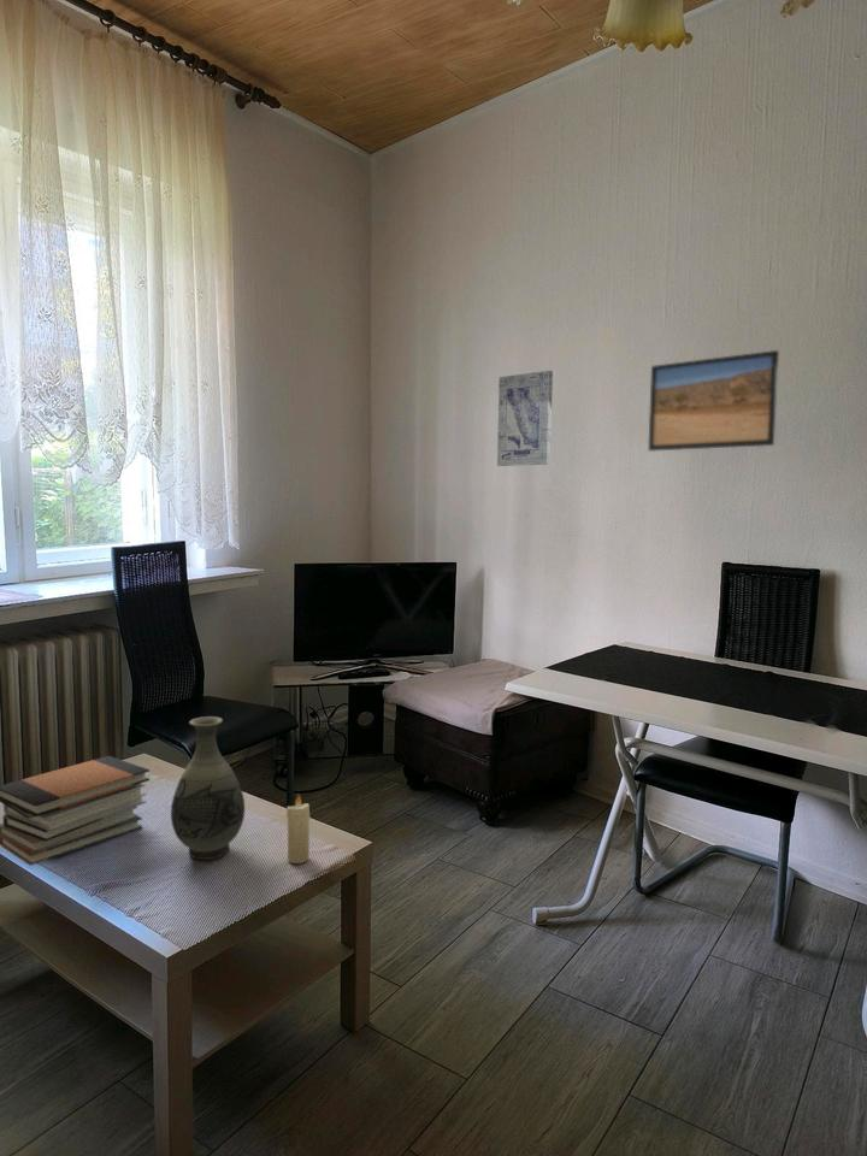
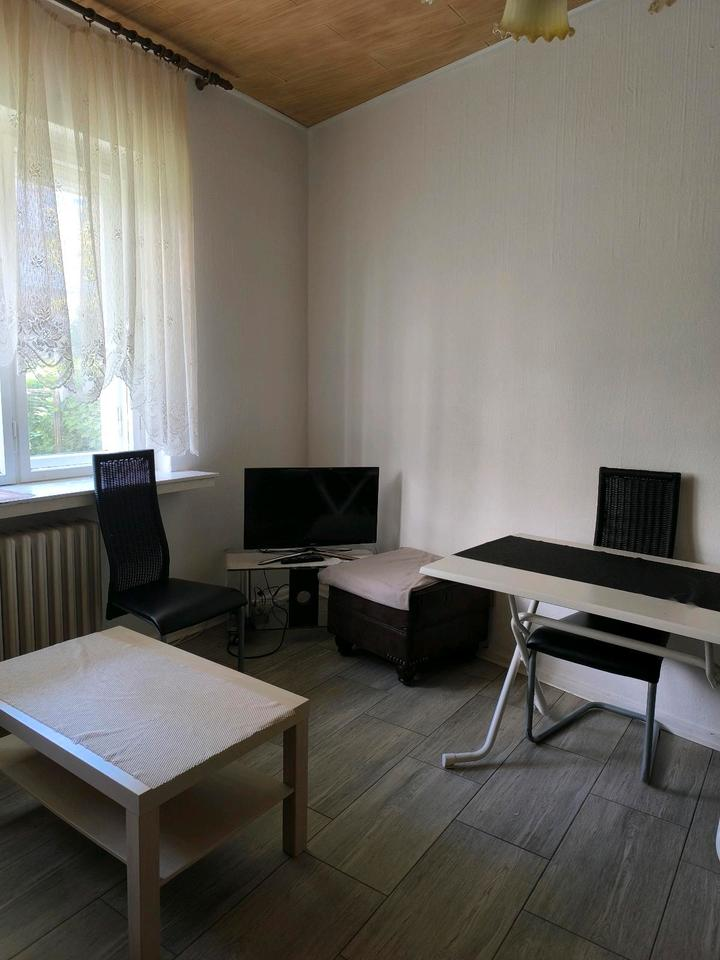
- wall art [496,370,554,467]
- candle [285,792,311,865]
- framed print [647,349,780,453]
- vase [170,715,246,861]
- book stack [0,755,152,867]
